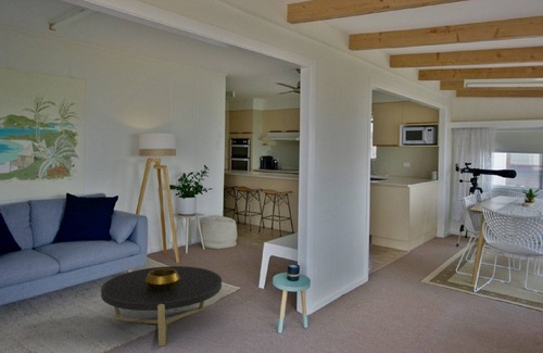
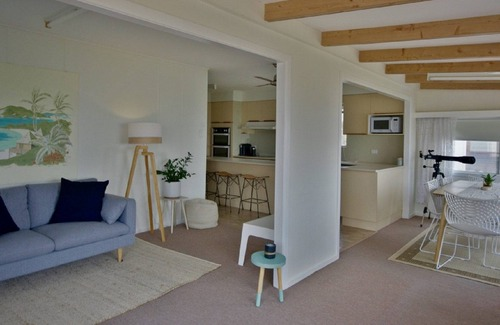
- coffee table [100,265,223,346]
- decorative bowl [146,268,179,290]
